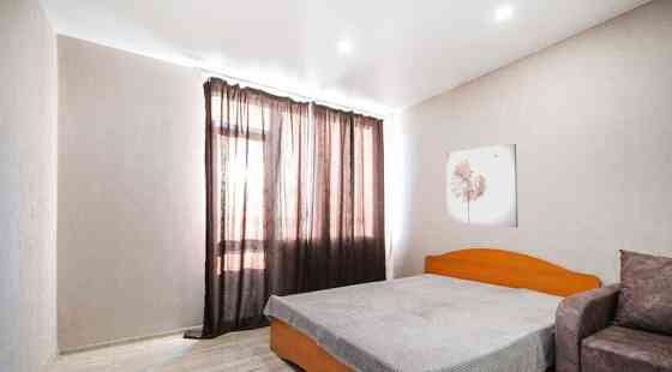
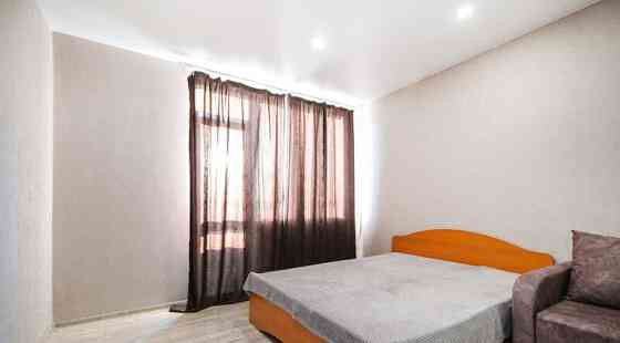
- wall art [445,143,520,229]
